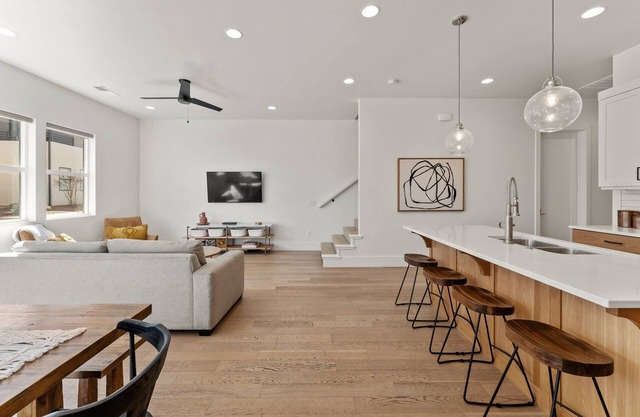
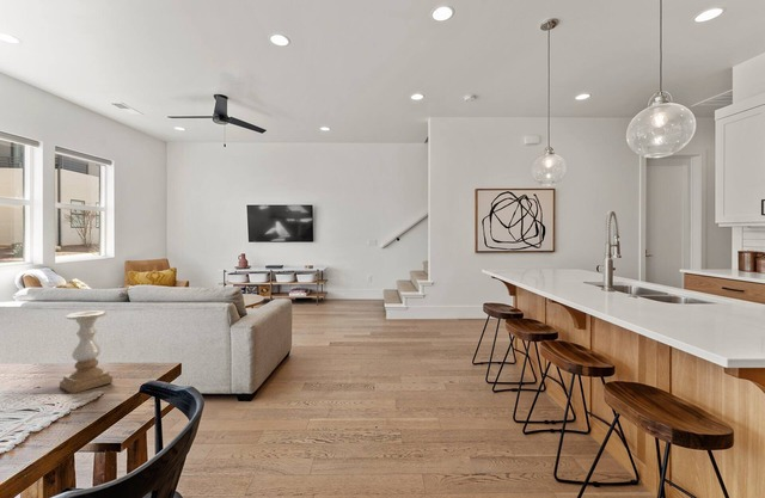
+ candle holder [59,309,114,394]
